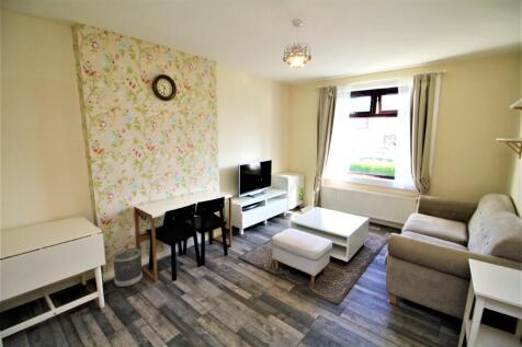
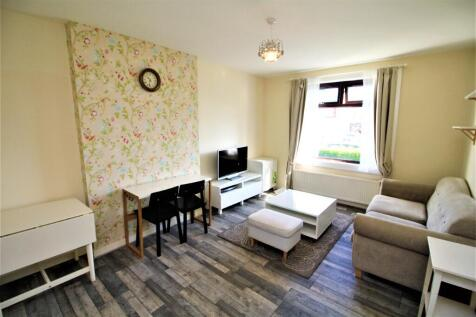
- wastebasket [112,247,144,288]
